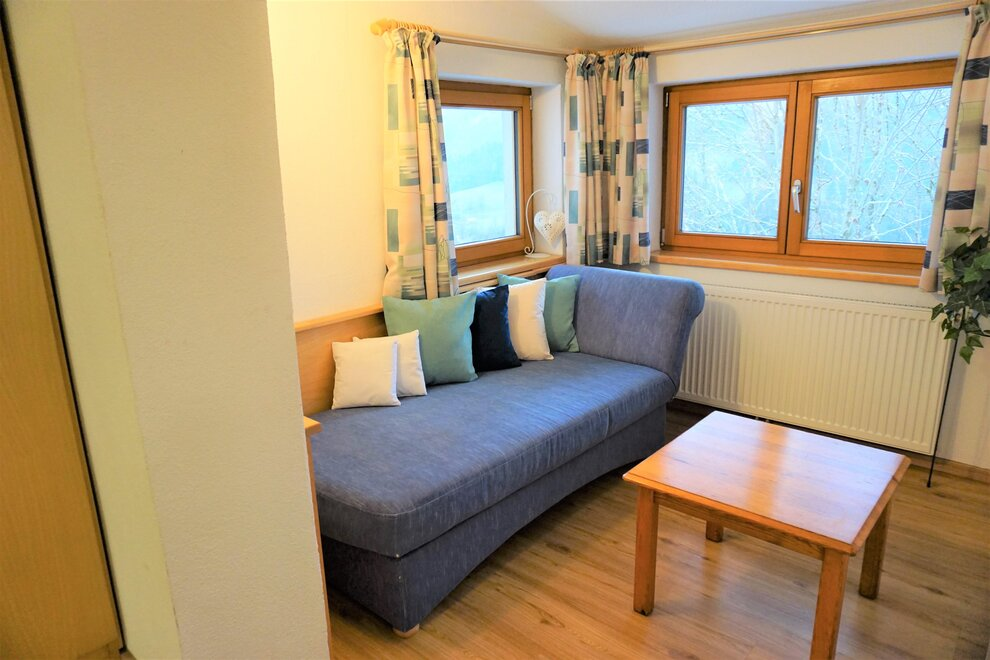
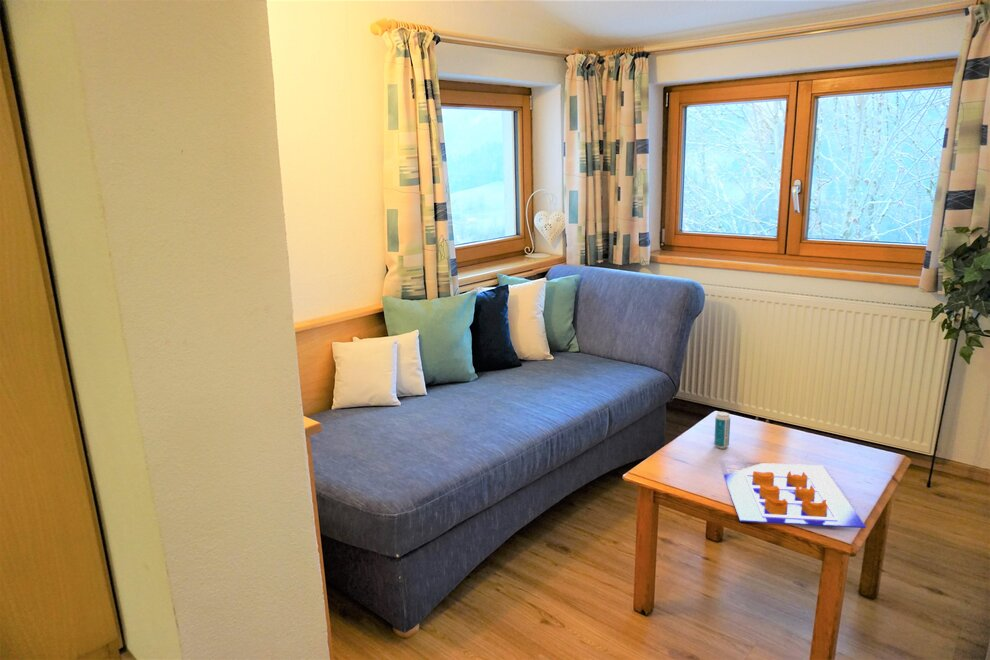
+ poster [723,462,867,529]
+ beverage can [713,411,731,450]
